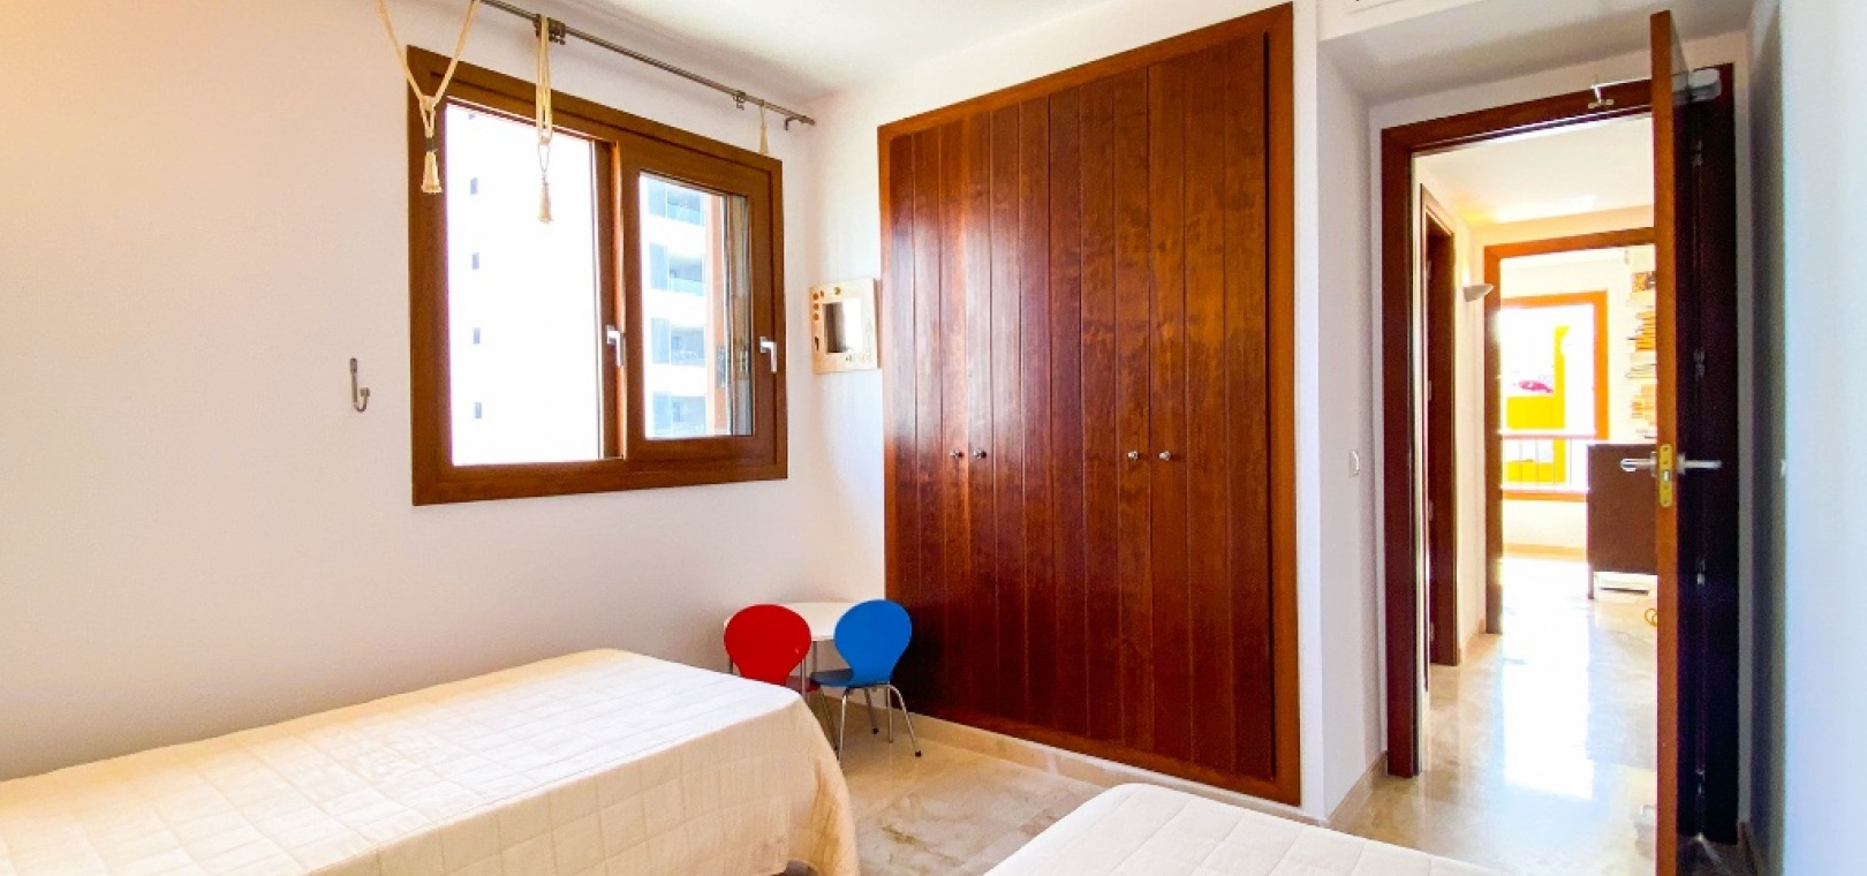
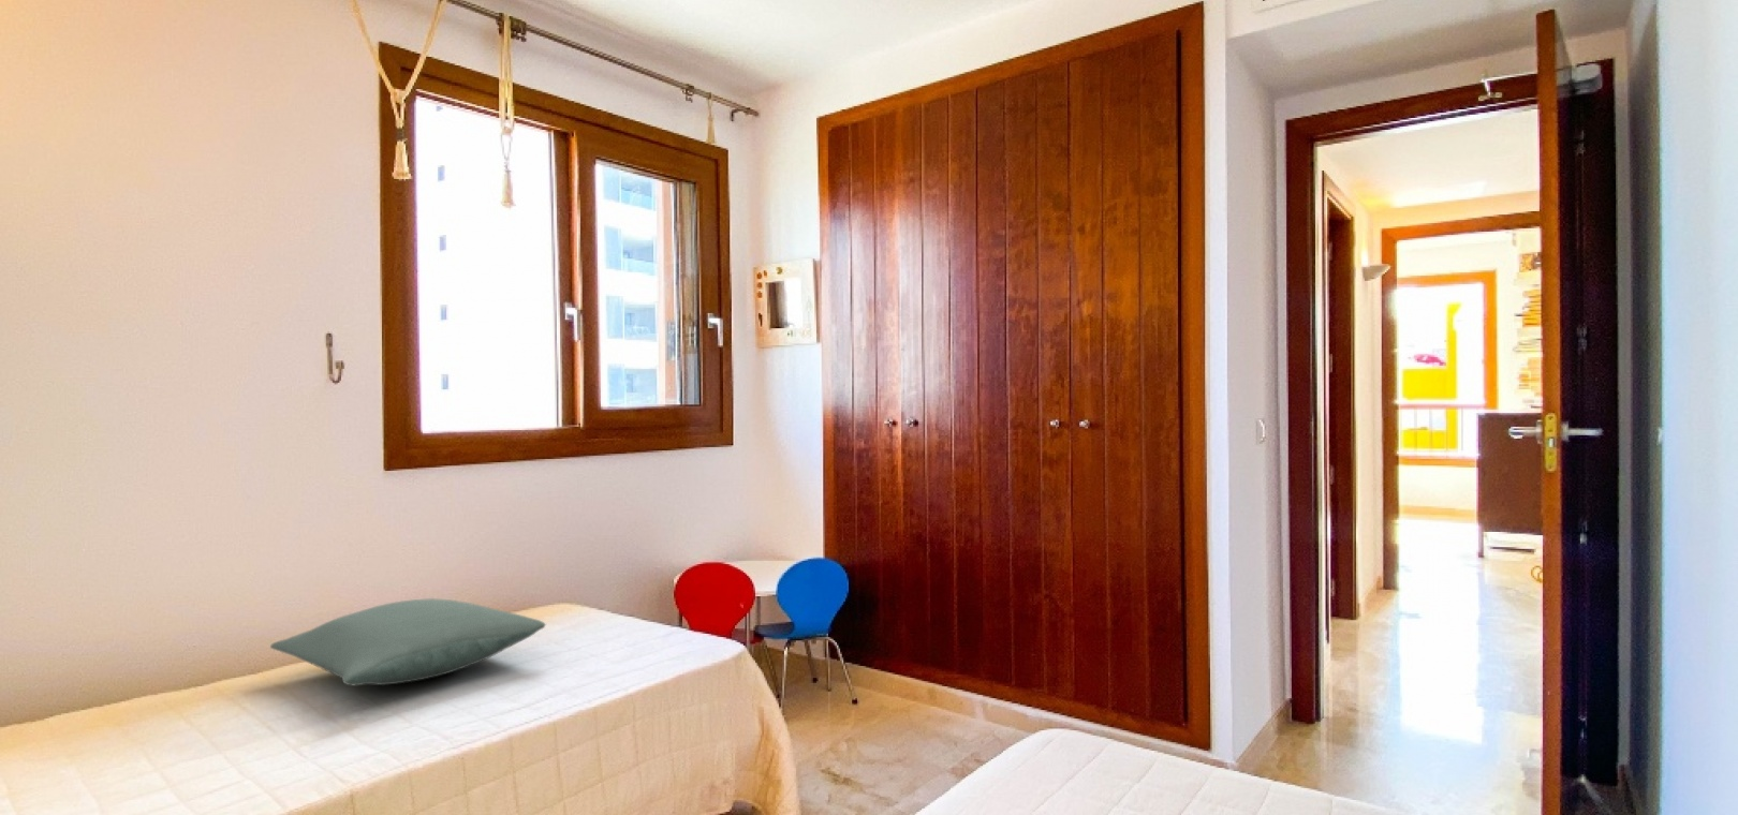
+ pillow [269,597,548,687]
